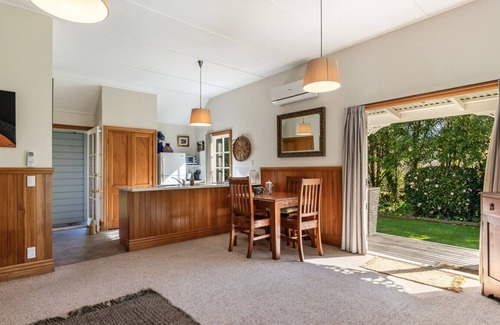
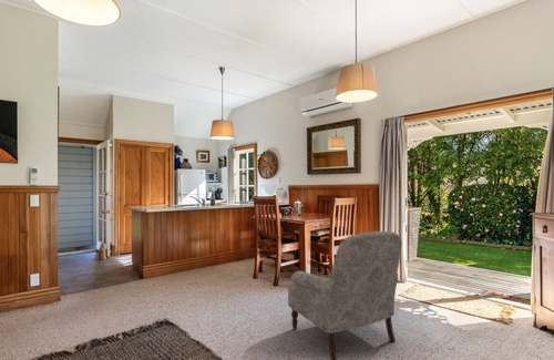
+ armchair [287,230,403,360]
